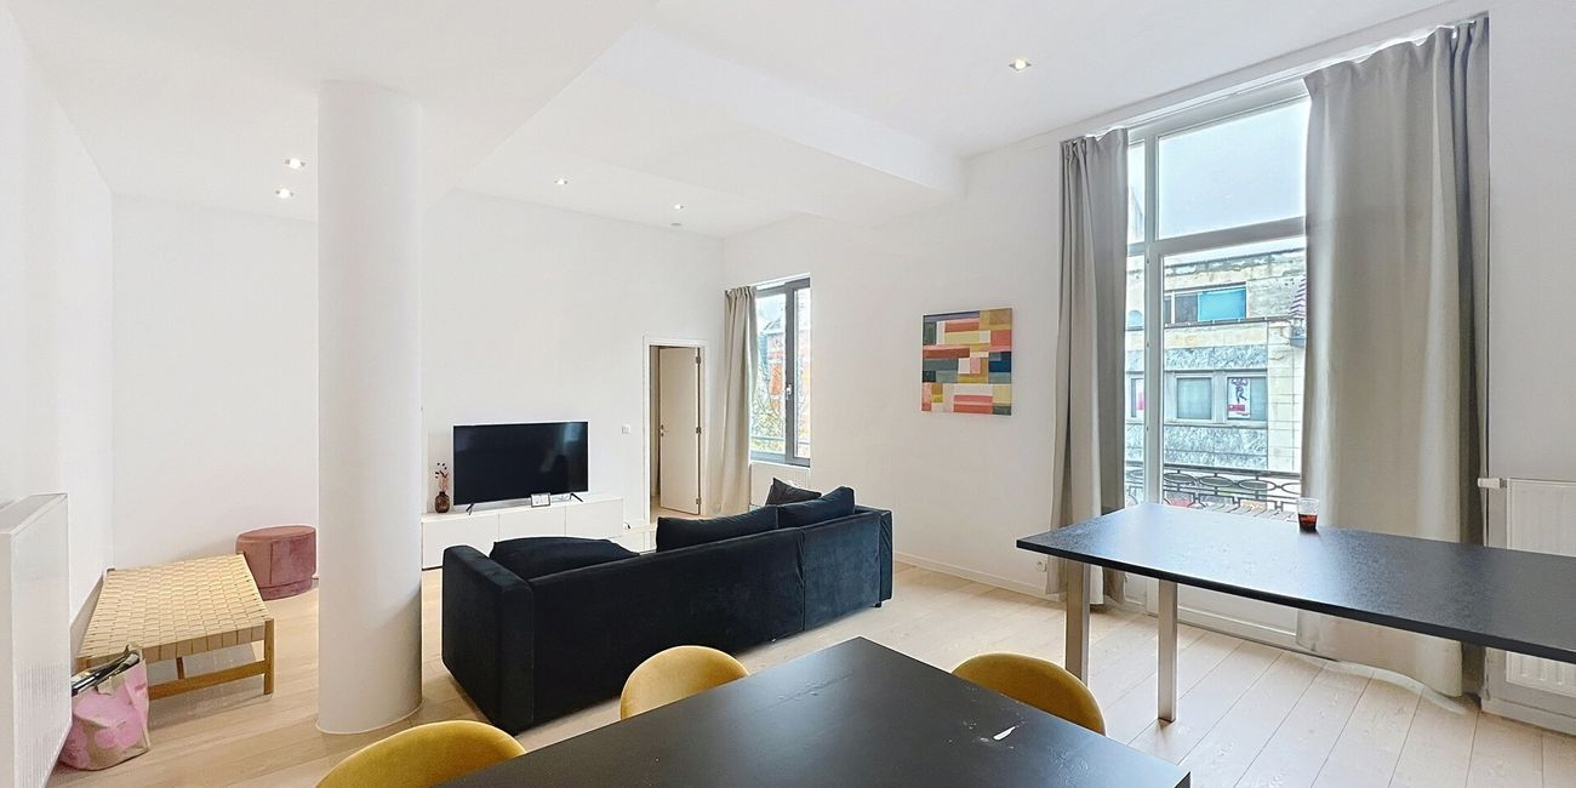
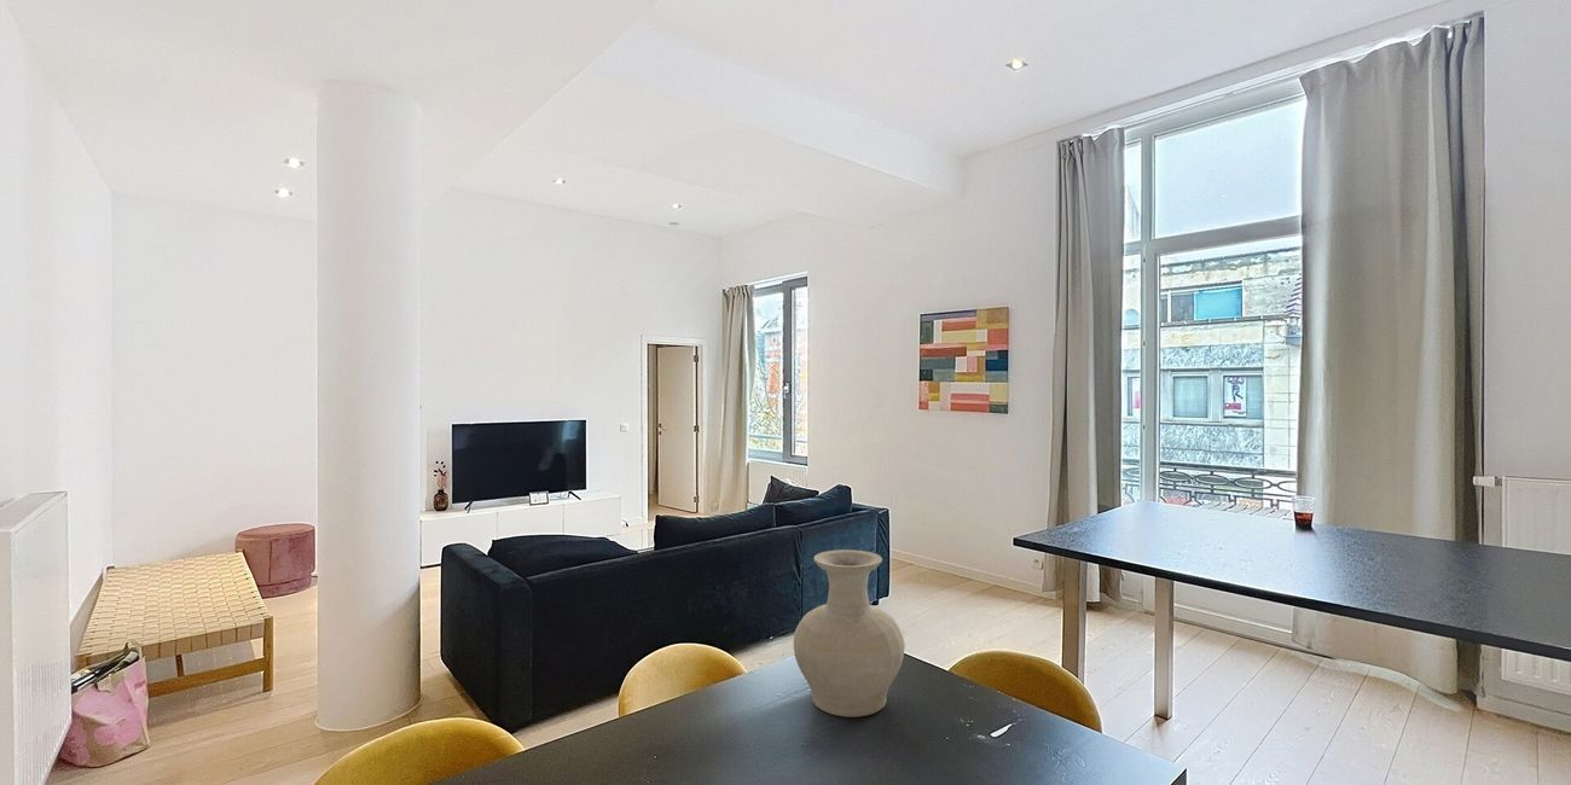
+ vase [793,548,906,719]
